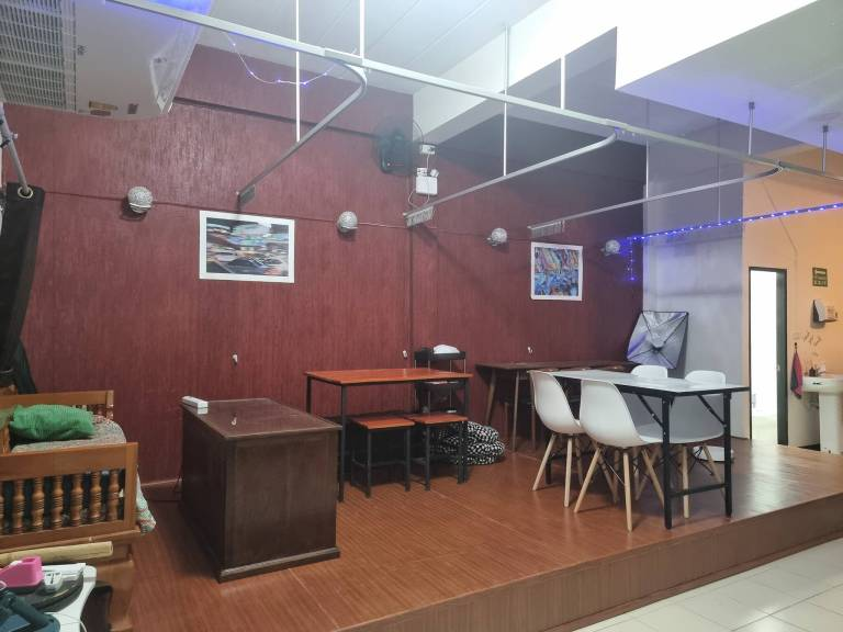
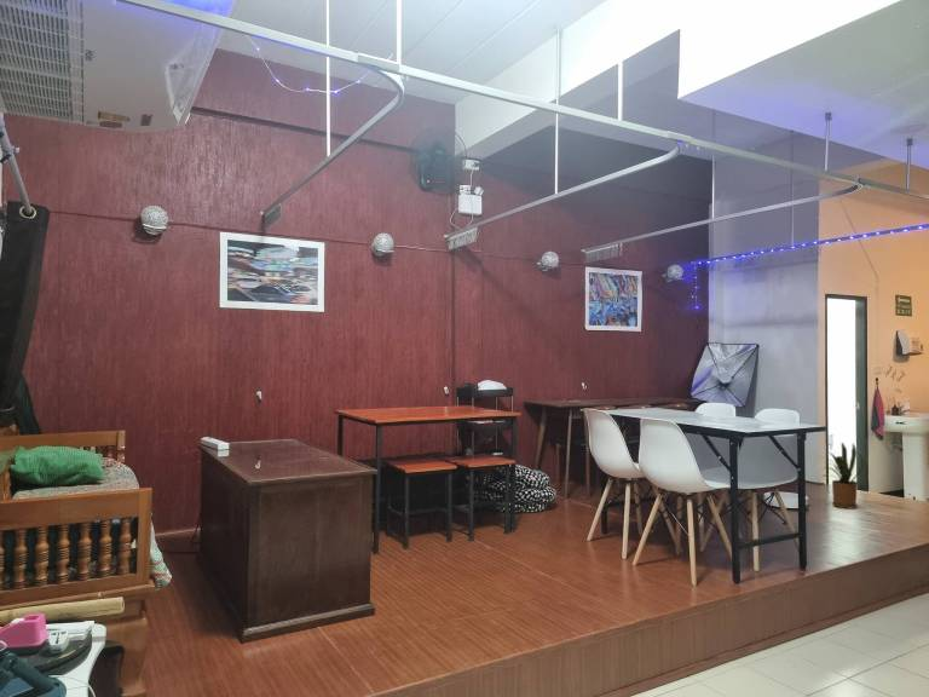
+ house plant [818,442,865,511]
